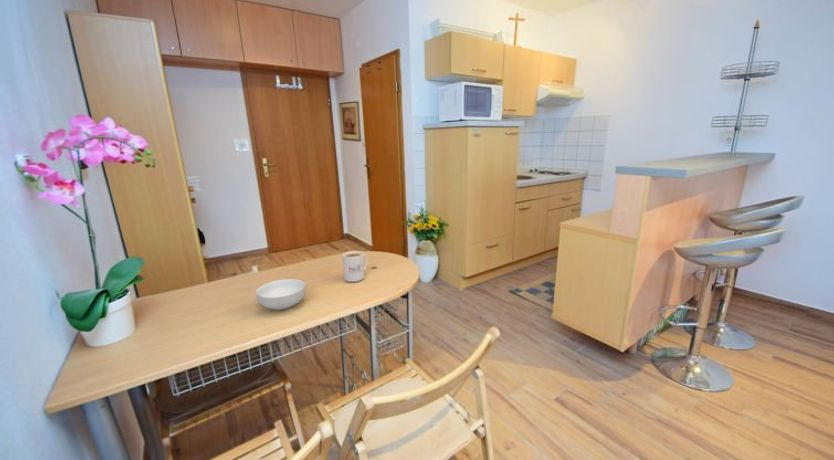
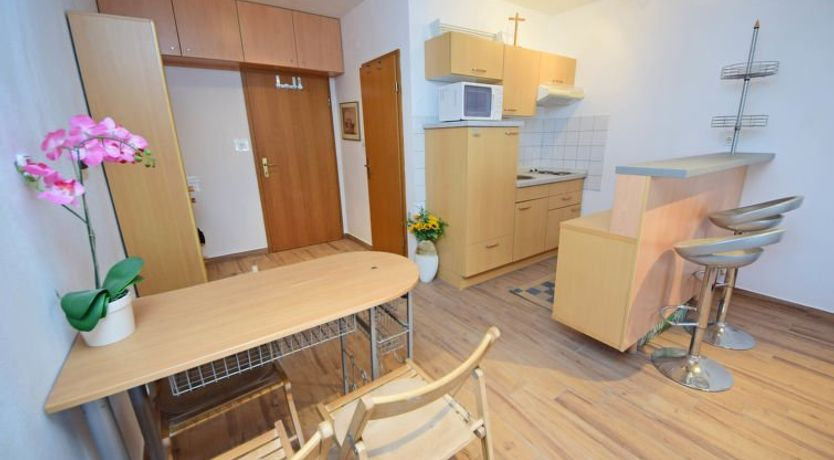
- cereal bowl [255,278,307,311]
- mug [341,250,368,283]
